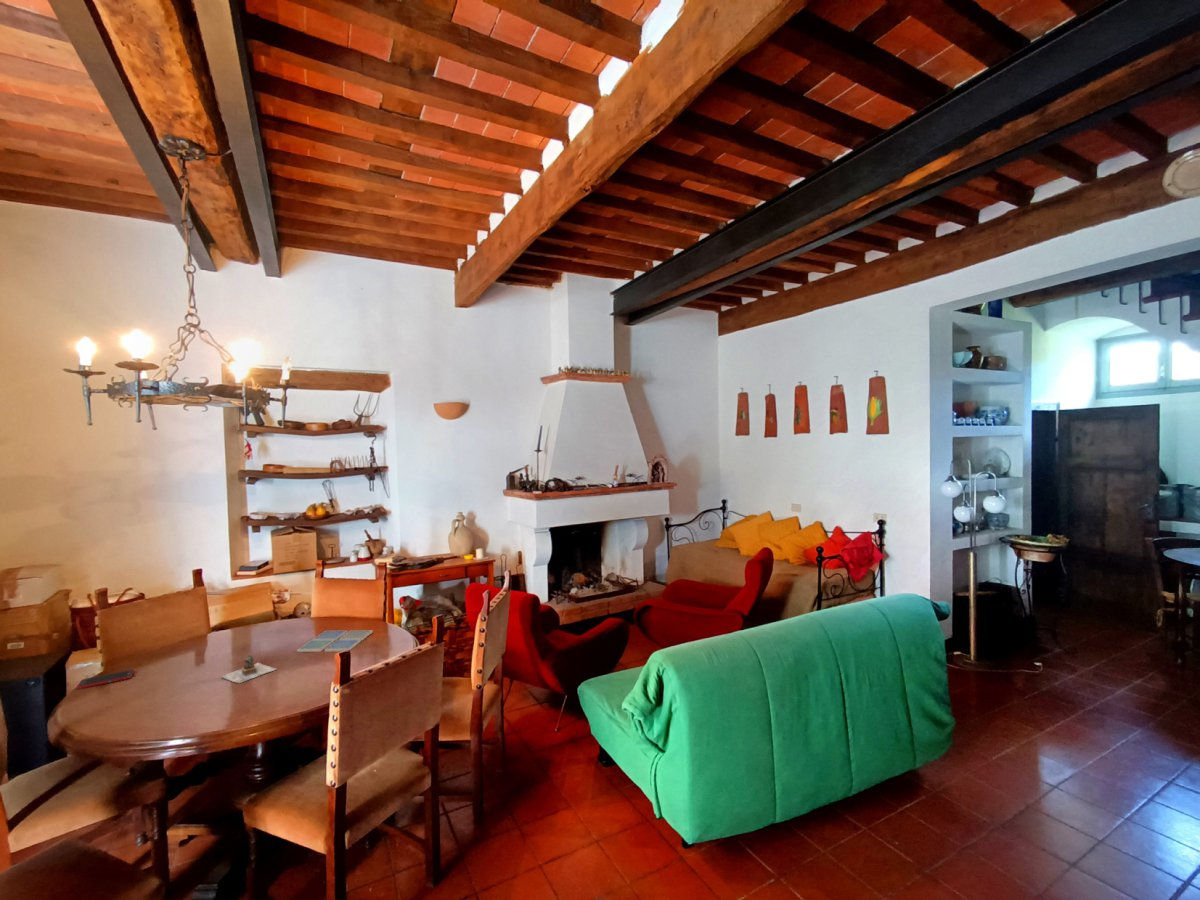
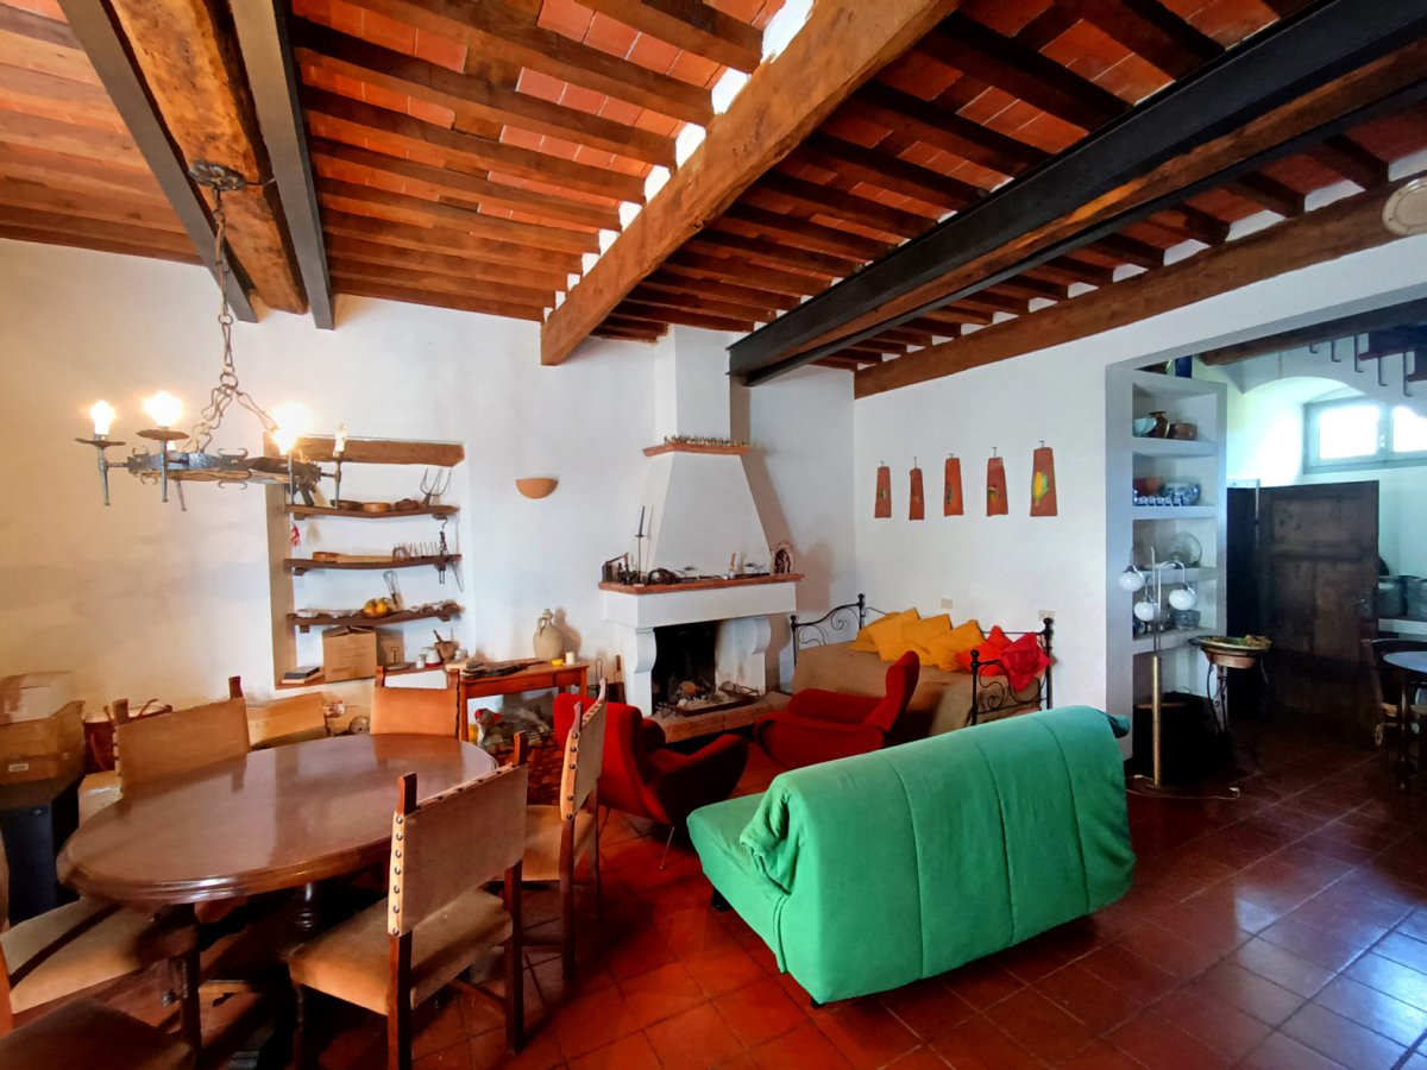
- teapot [221,654,277,684]
- cell phone [76,668,135,690]
- drink coaster [296,629,374,653]
